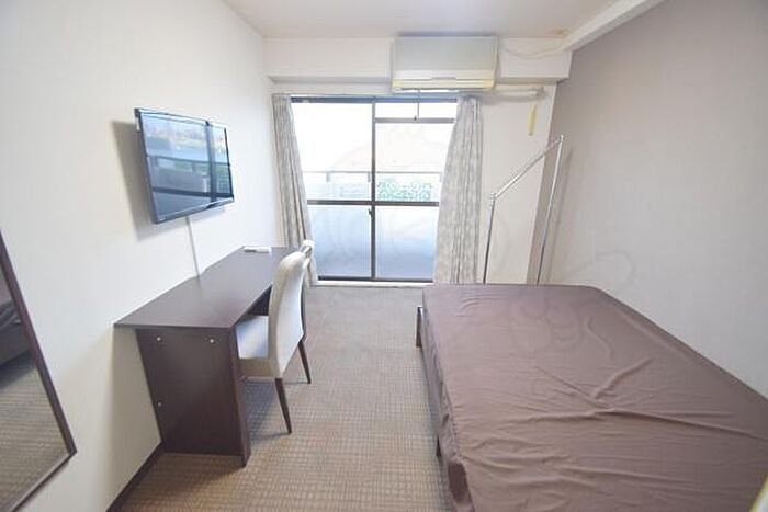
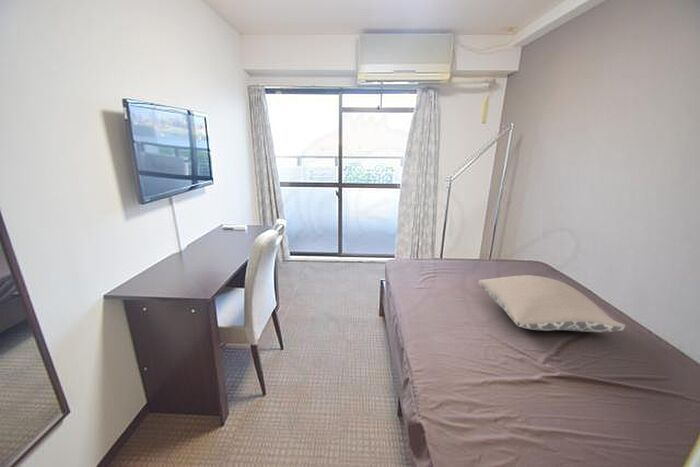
+ pillow [477,274,626,333]
